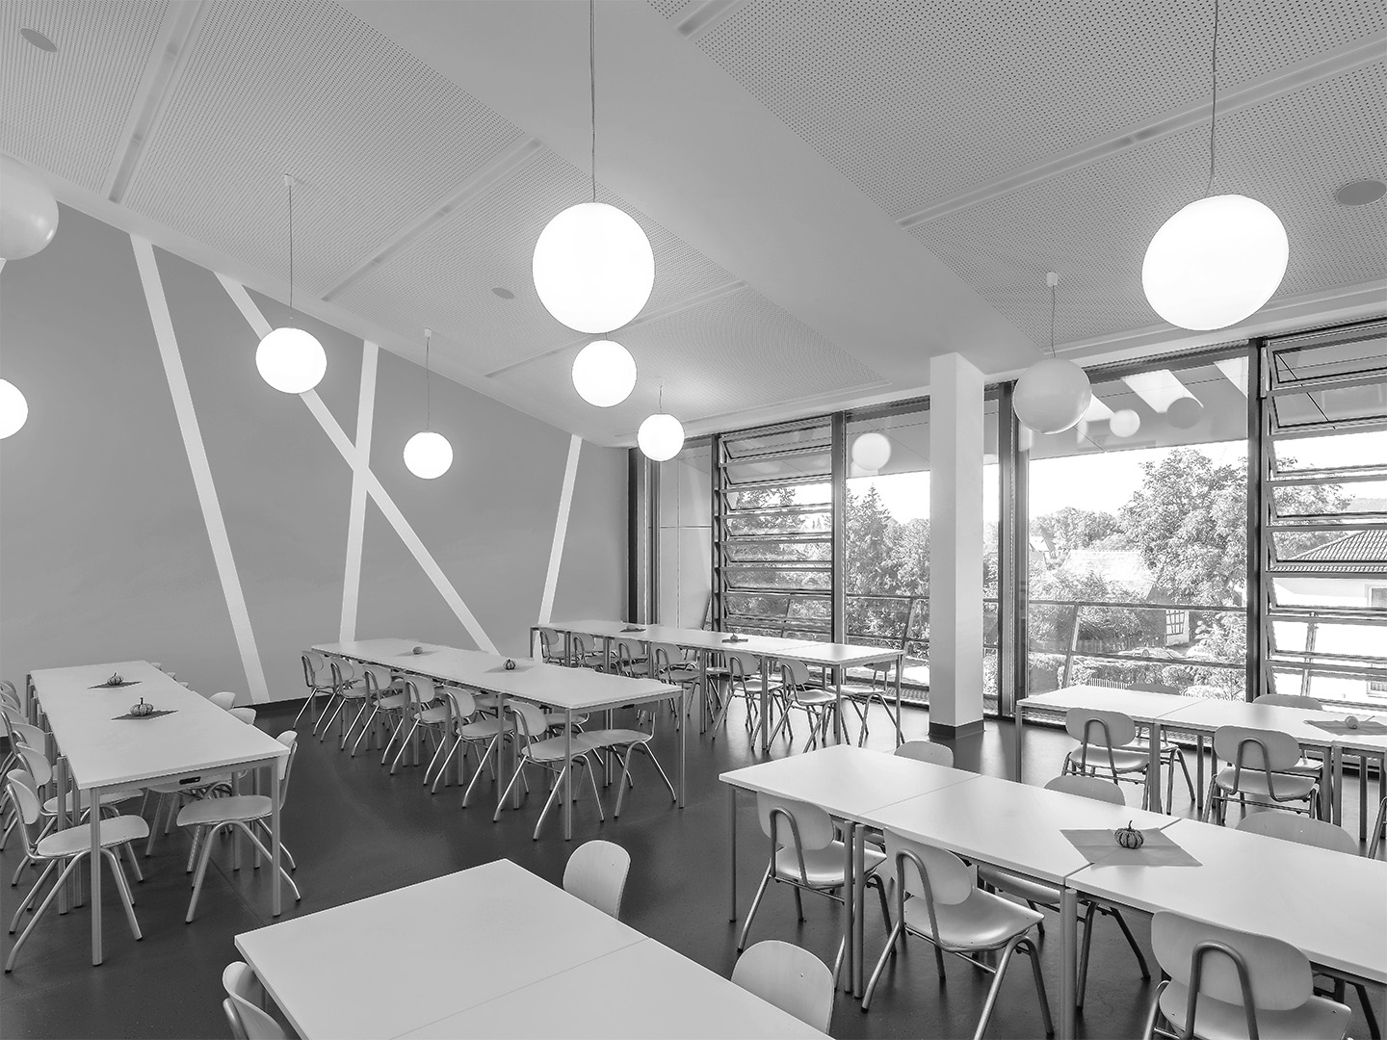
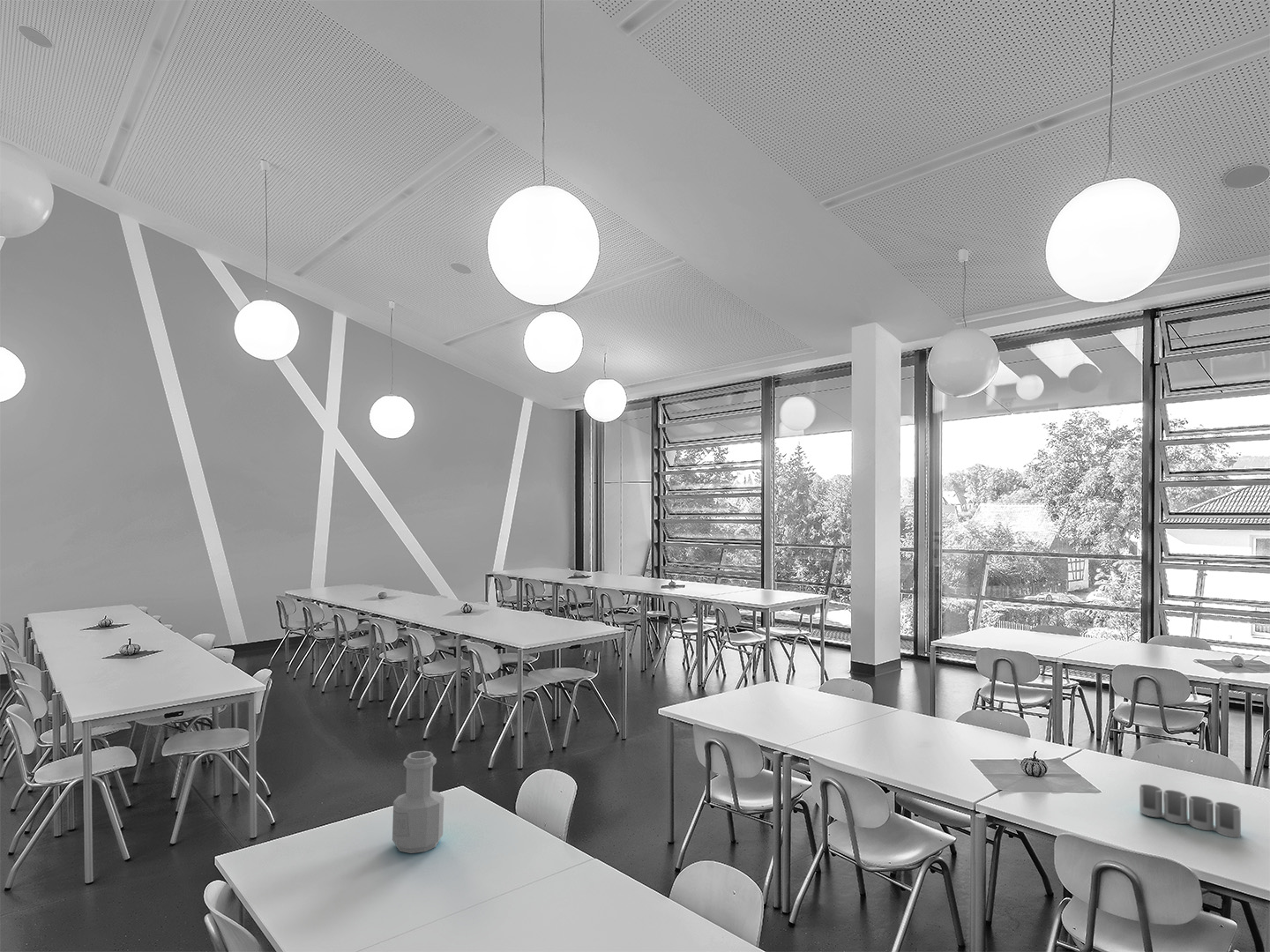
+ pen holder [1139,784,1242,838]
+ bottle [392,750,444,854]
